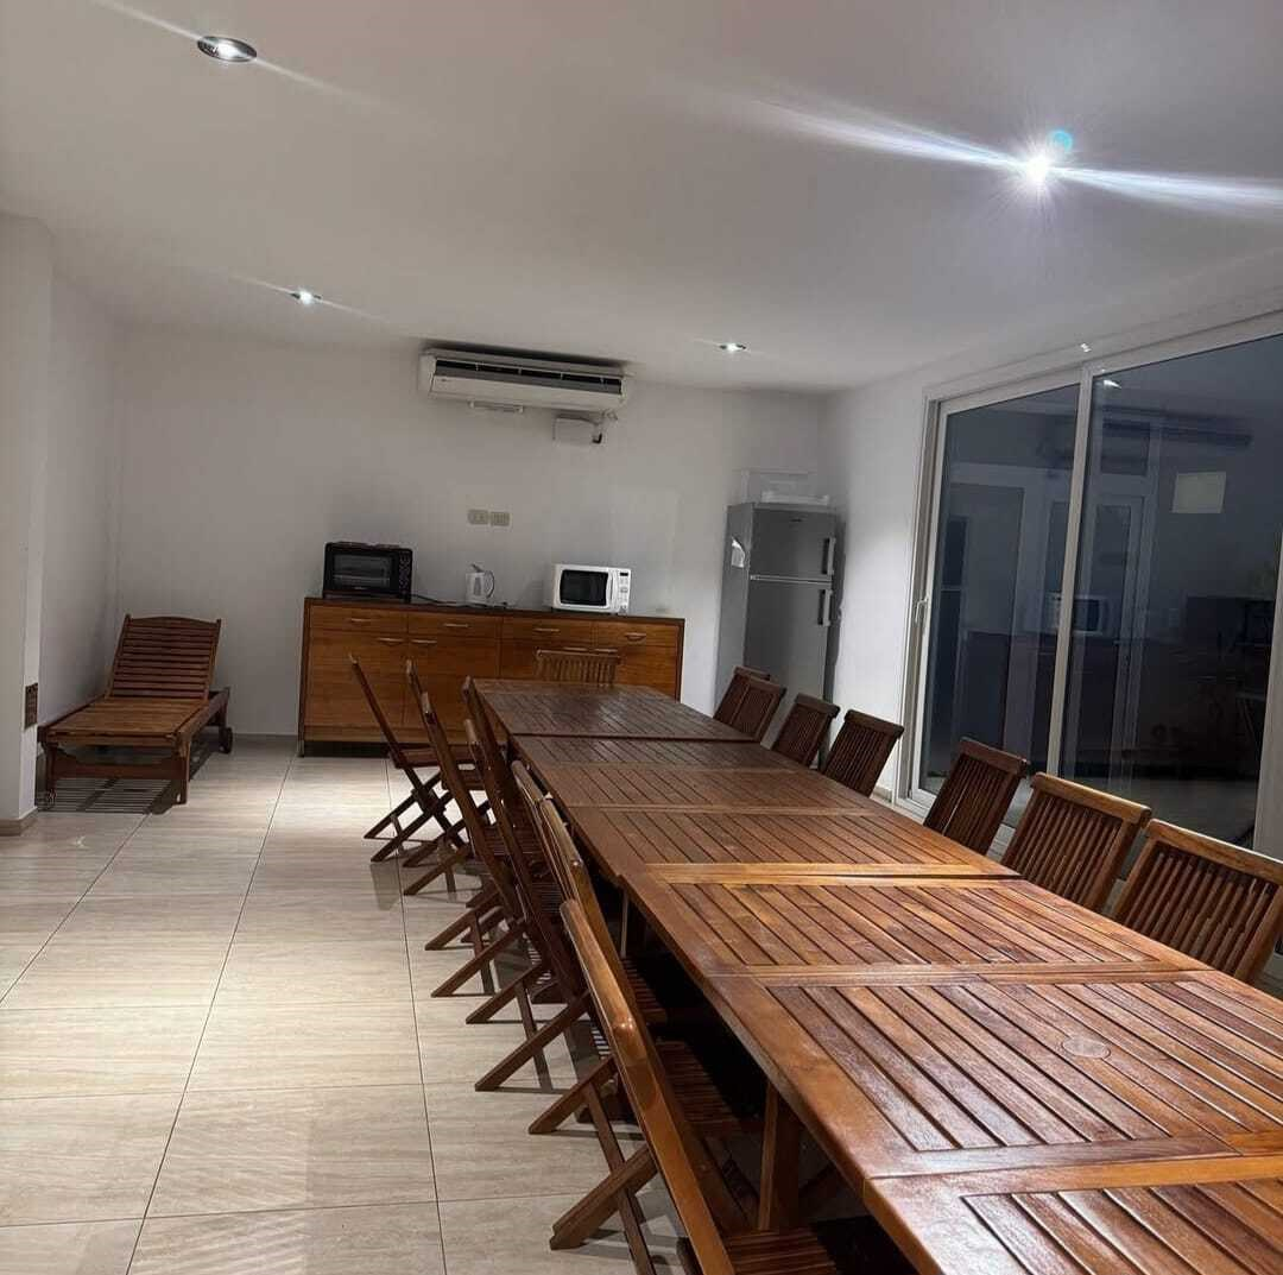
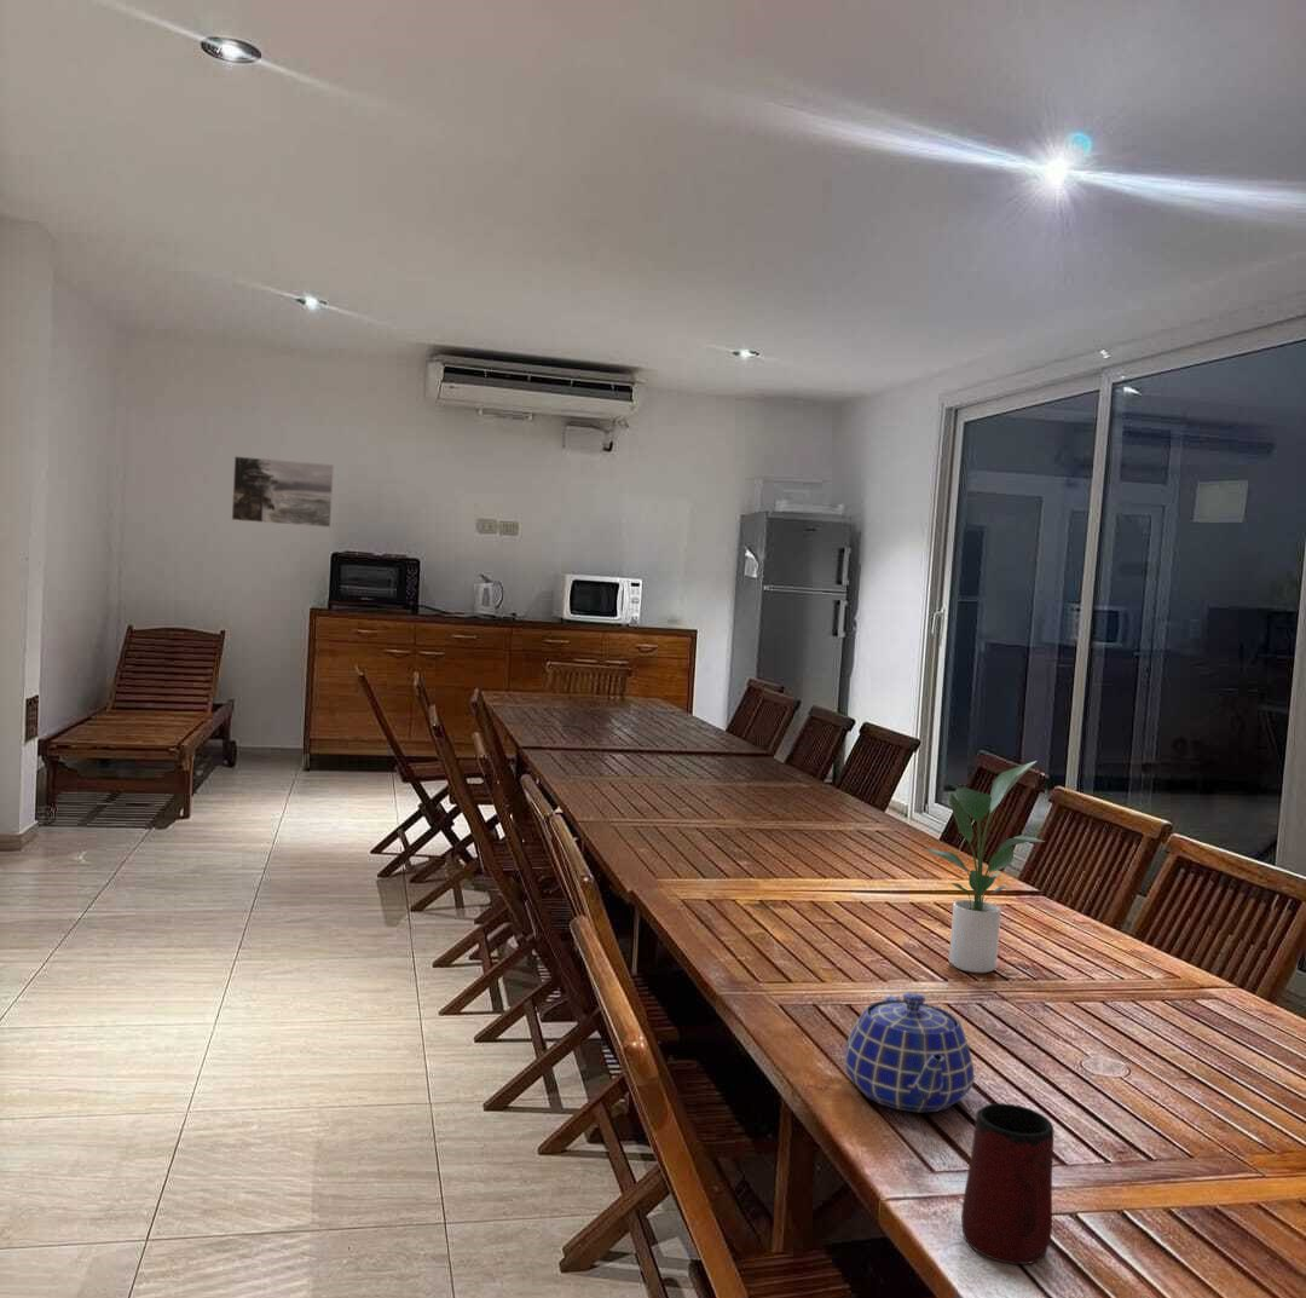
+ mug [960,1102,1054,1265]
+ potted plant [924,760,1046,974]
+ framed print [231,455,335,529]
+ teapot [844,992,976,1113]
